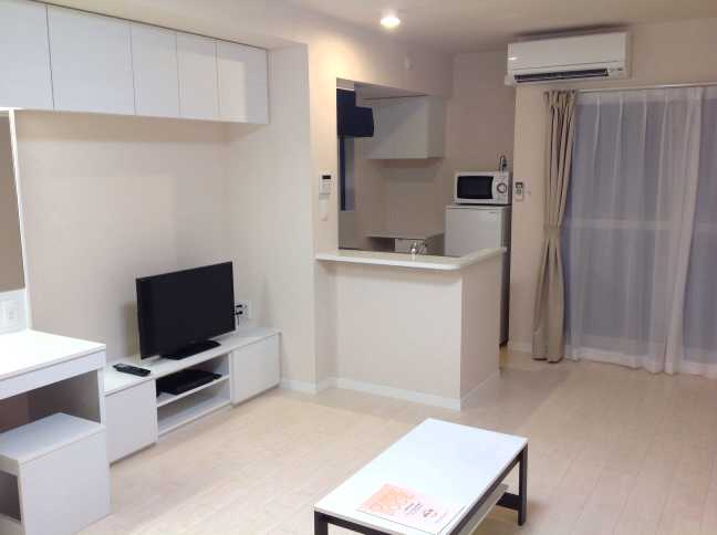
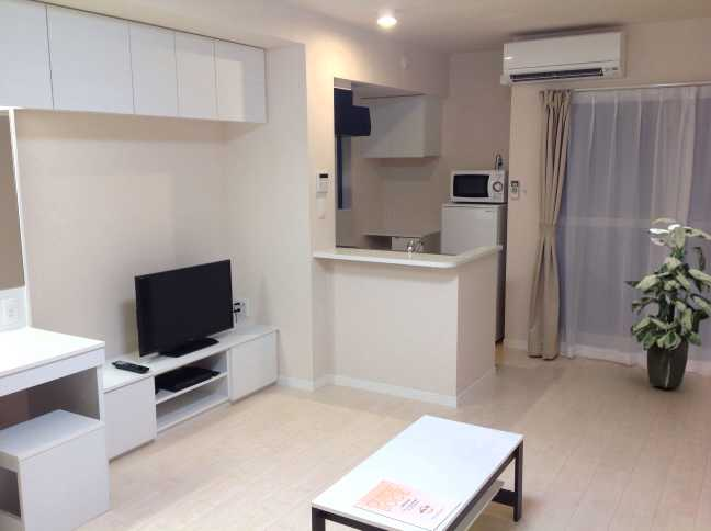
+ indoor plant [622,217,711,389]
